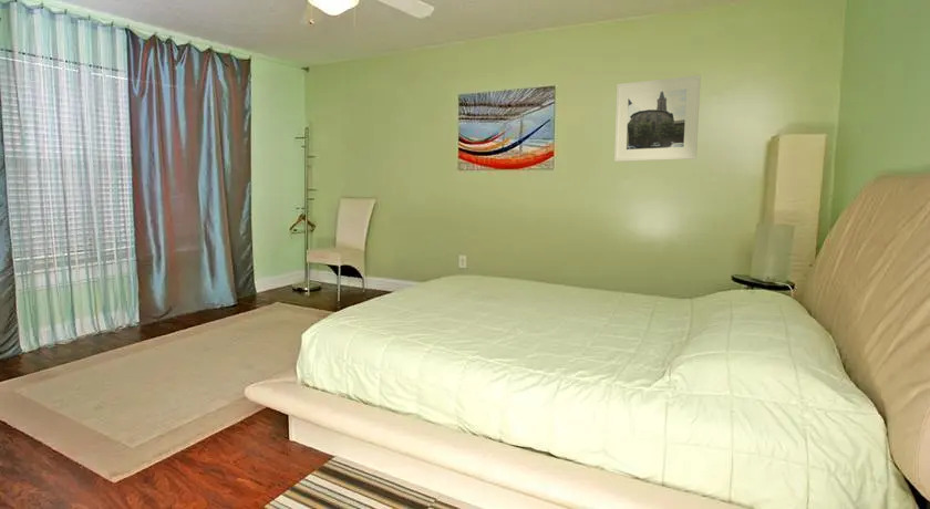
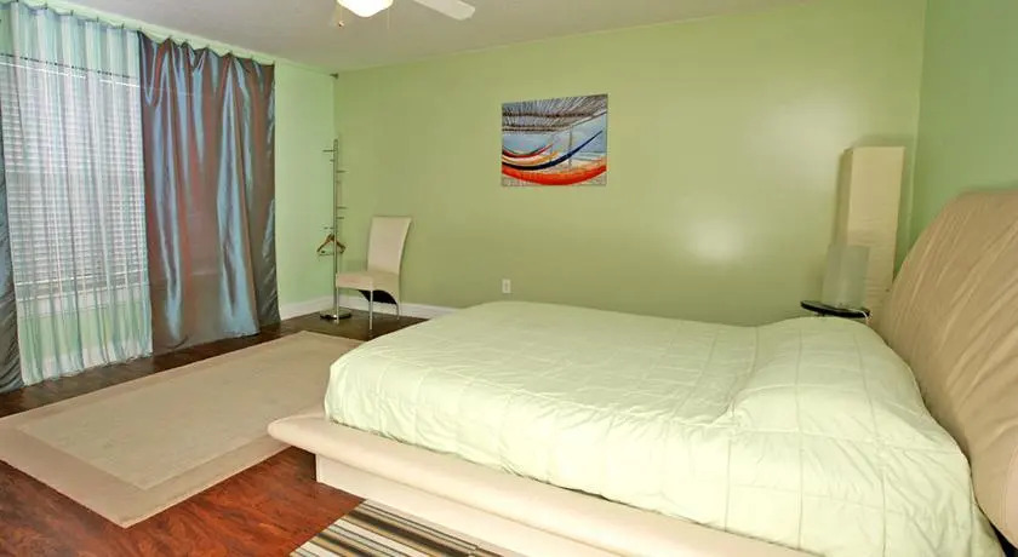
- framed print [613,74,702,163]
